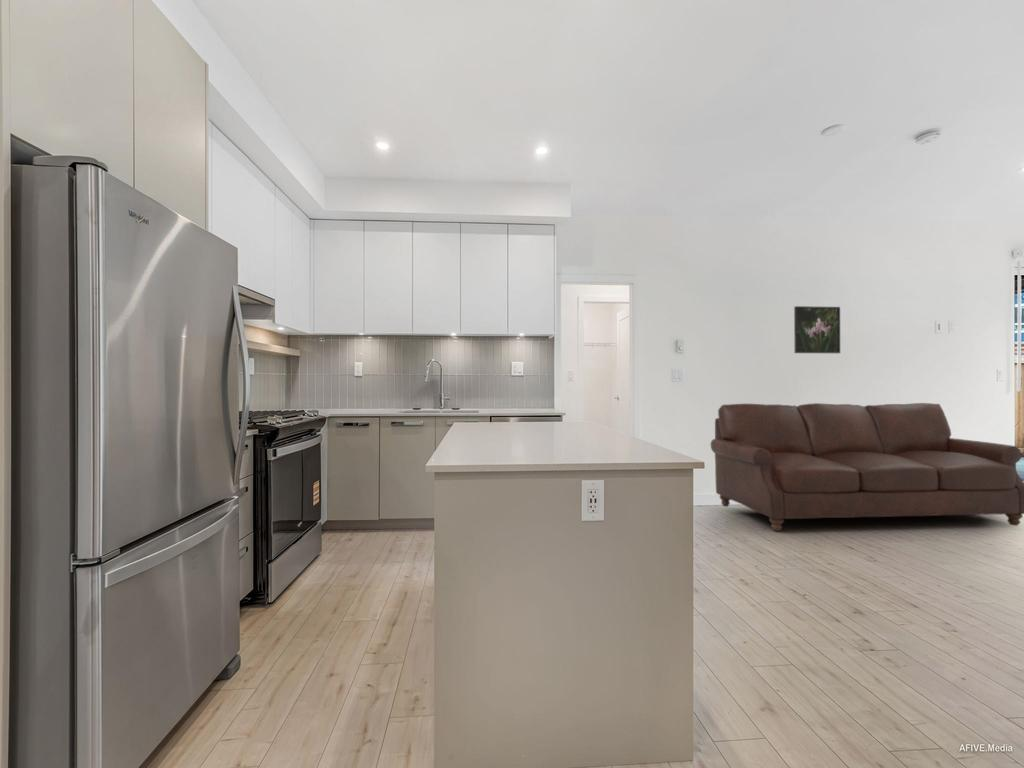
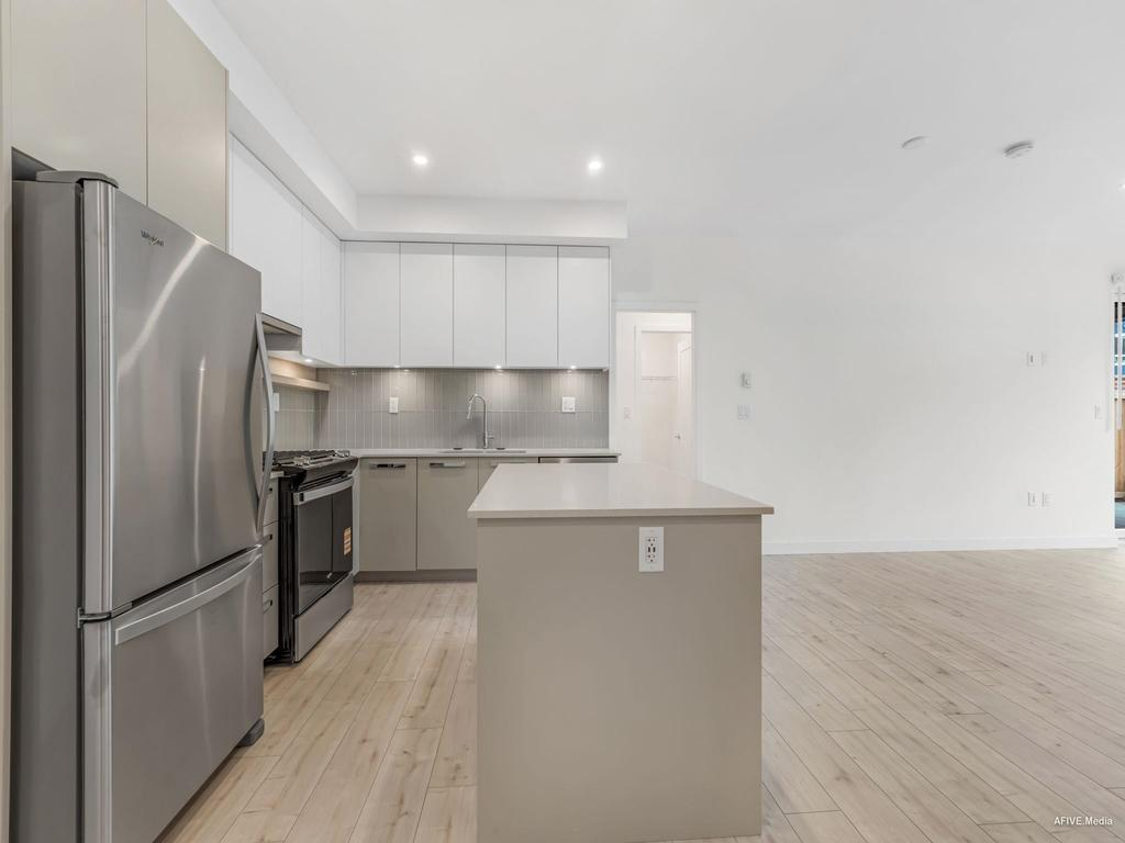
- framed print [793,305,841,354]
- sofa [710,402,1024,532]
